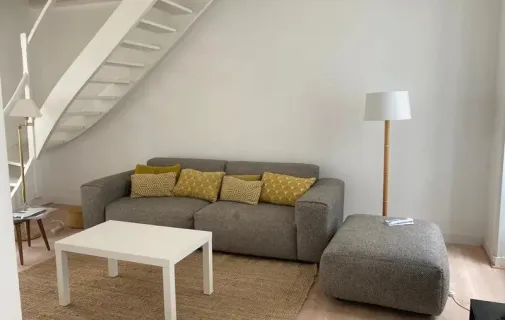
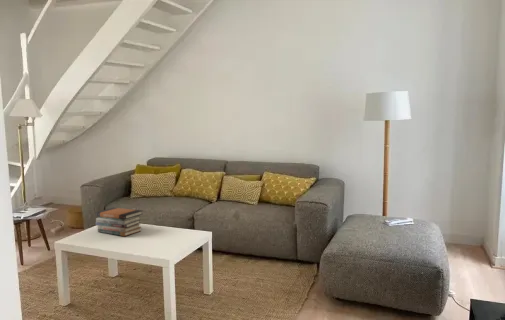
+ book stack [94,207,143,237]
